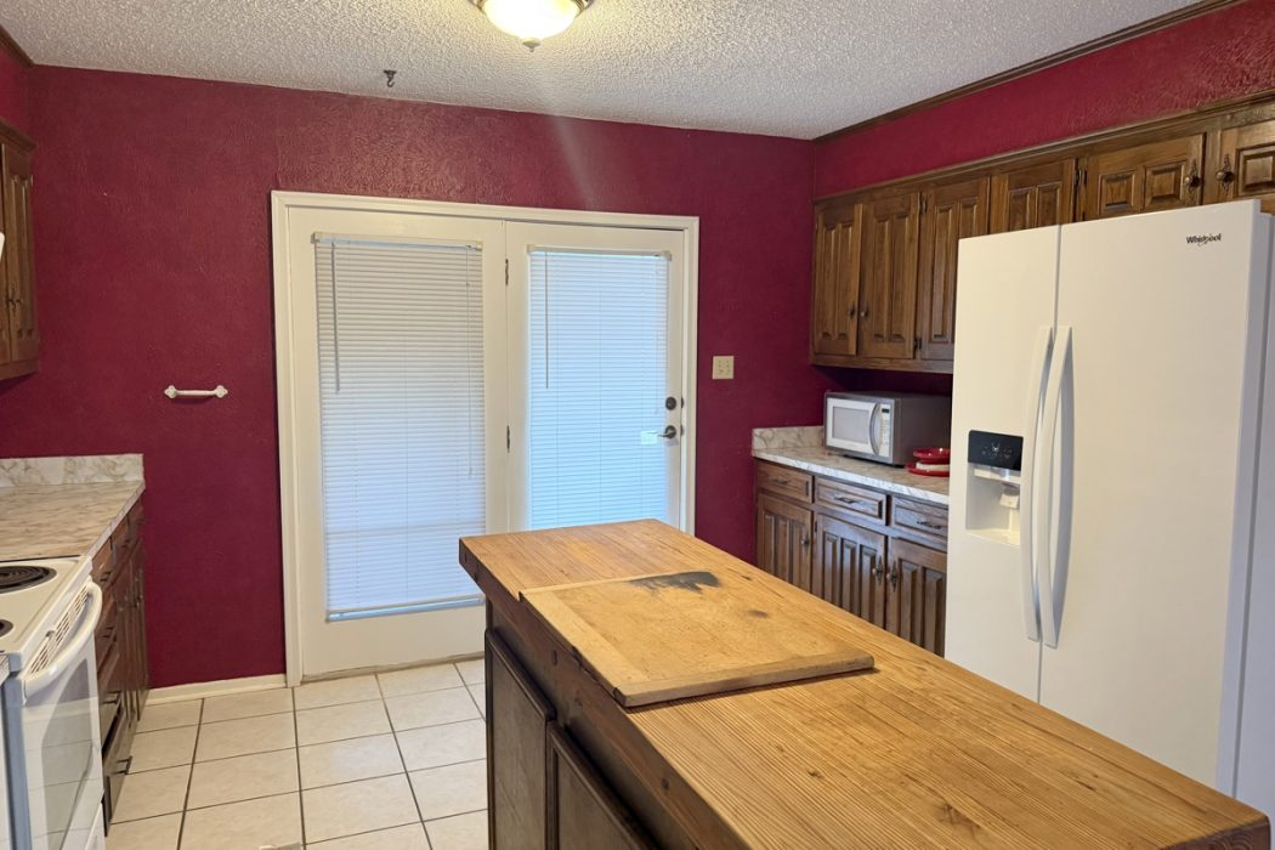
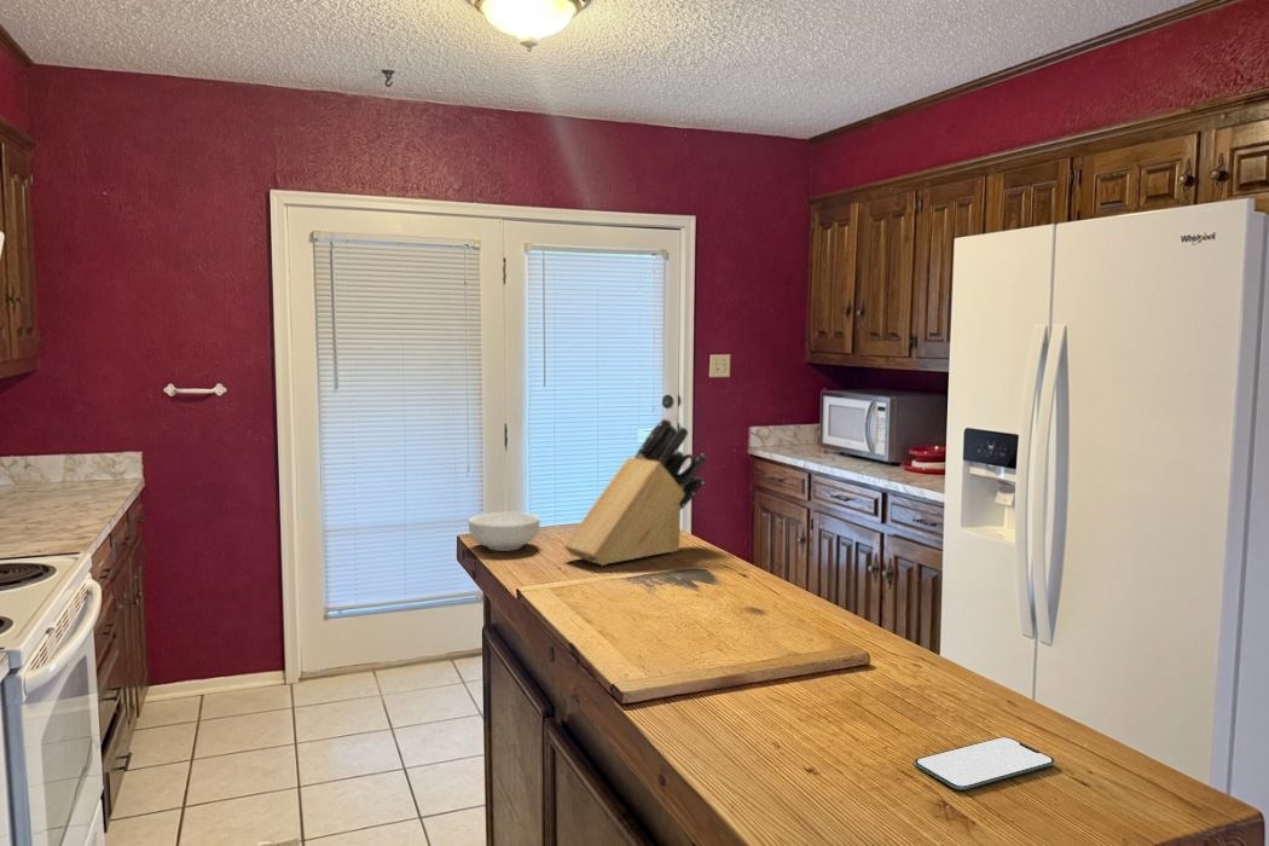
+ knife block [563,417,708,567]
+ cereal bowl [468,511,541,552]
+ smartphone [914,736,1056,792]
